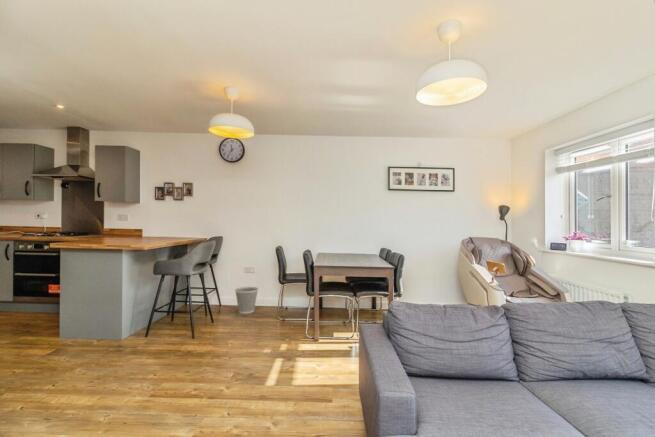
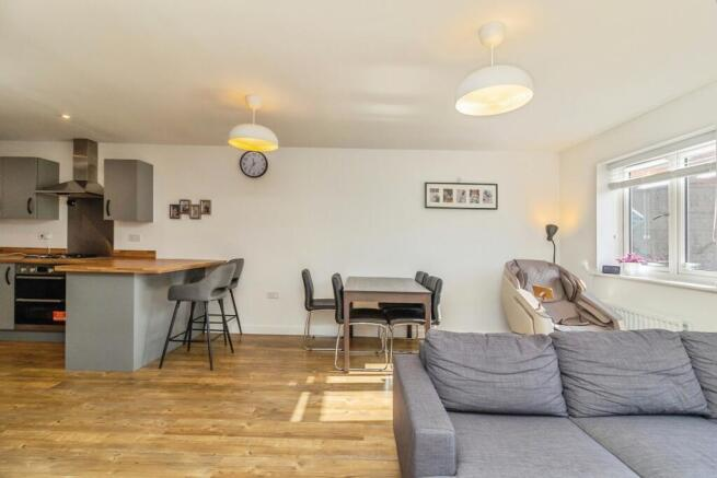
- wastebasket [234,286,259,315]
